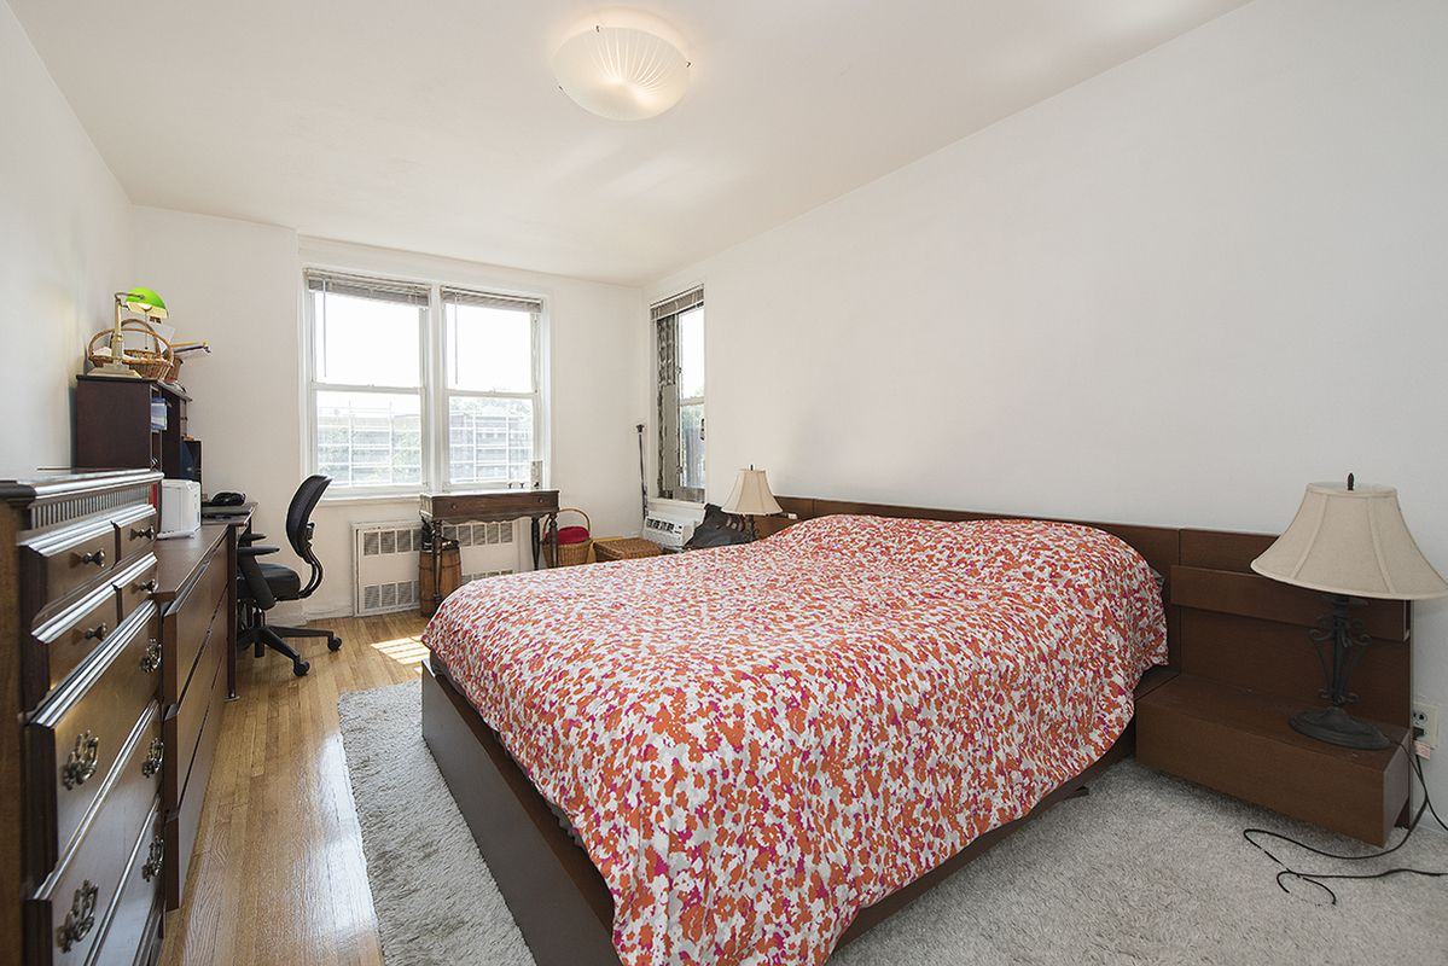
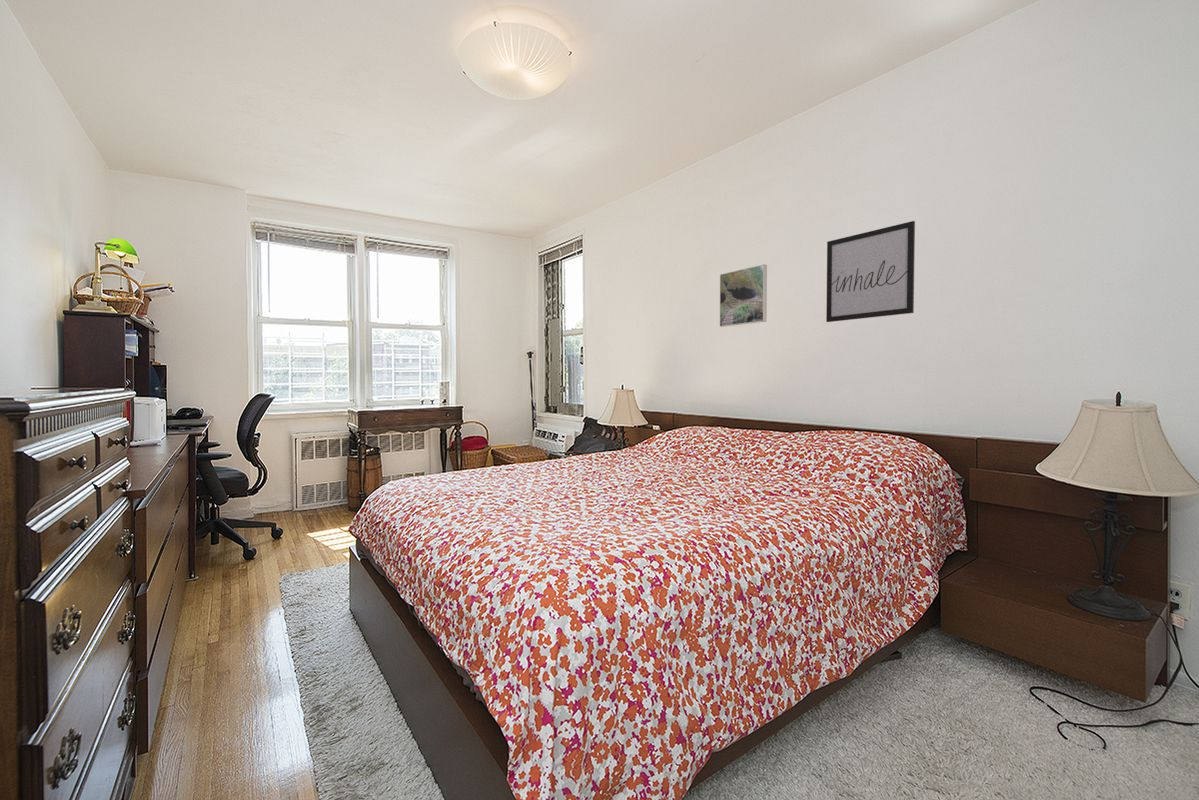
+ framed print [719,264,768,328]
+ wall art [825,220,916,323]
